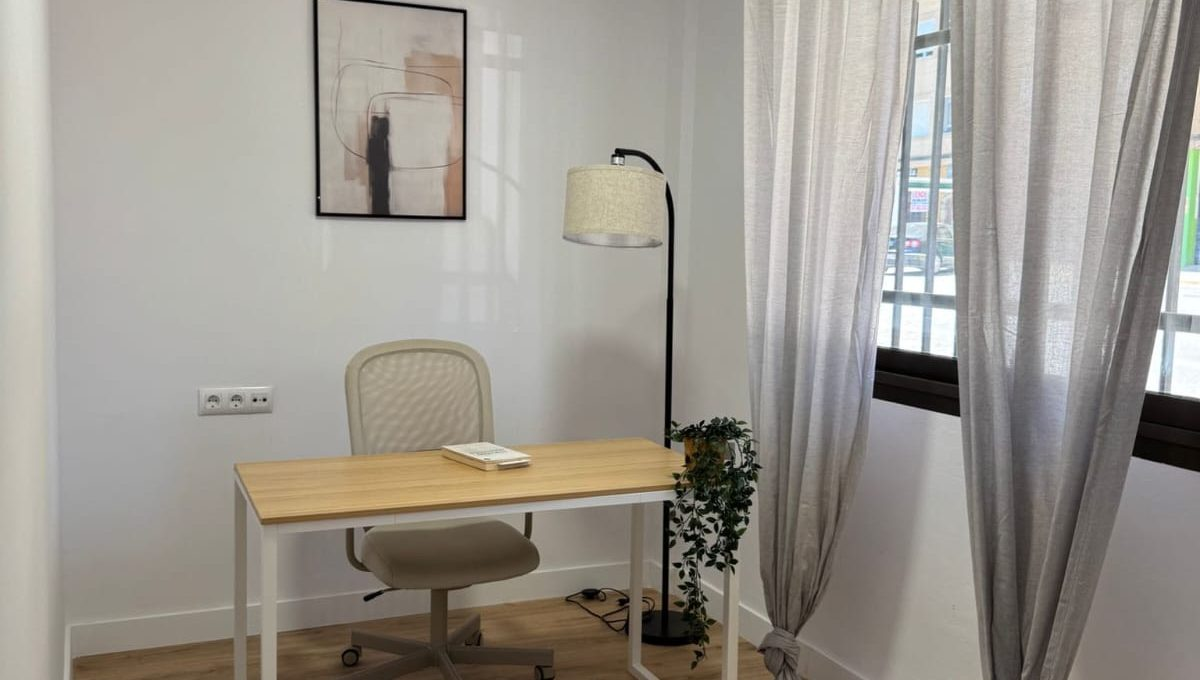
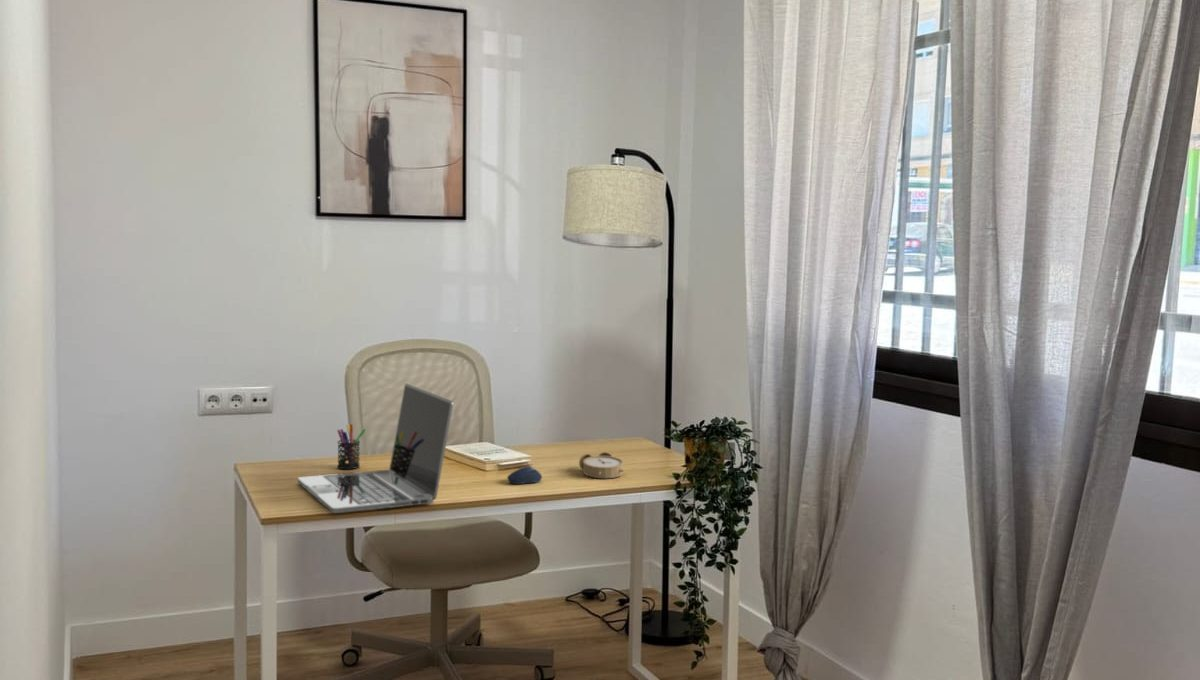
+ computer mouse [506,465,543,485]
+ laptop [297,382,454,514]
+ alarm clock [578,451,625,479]
+ pen holder [336,423,367,470]
